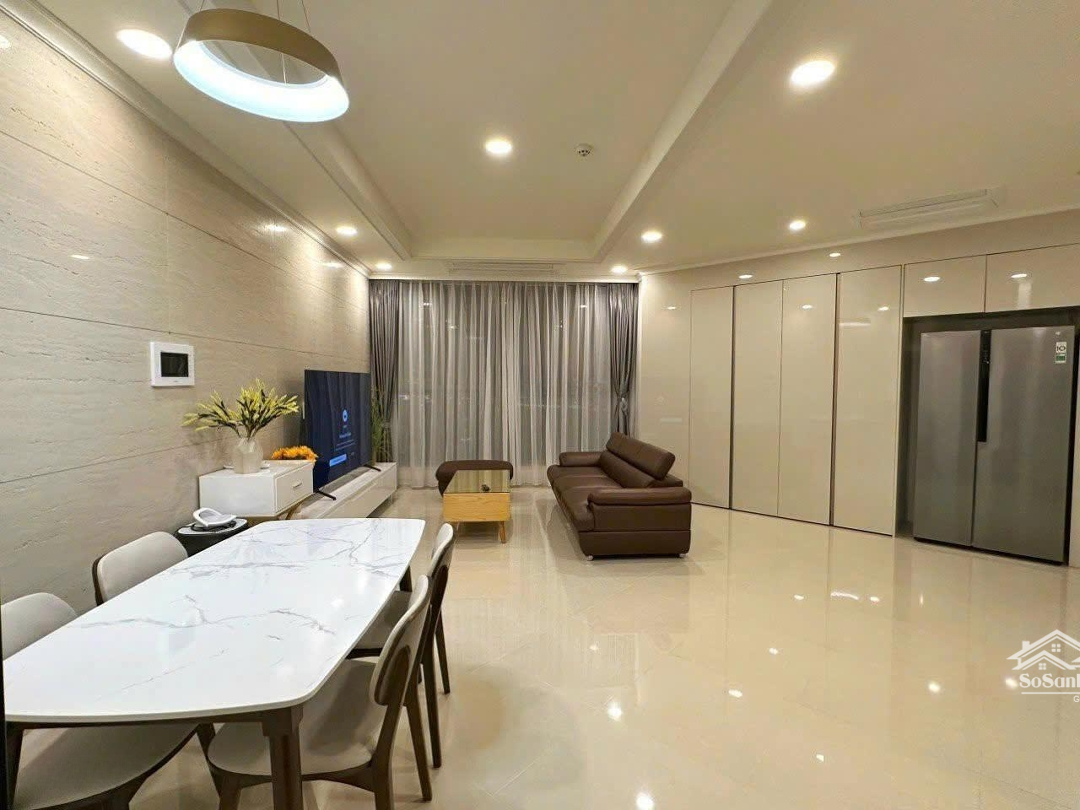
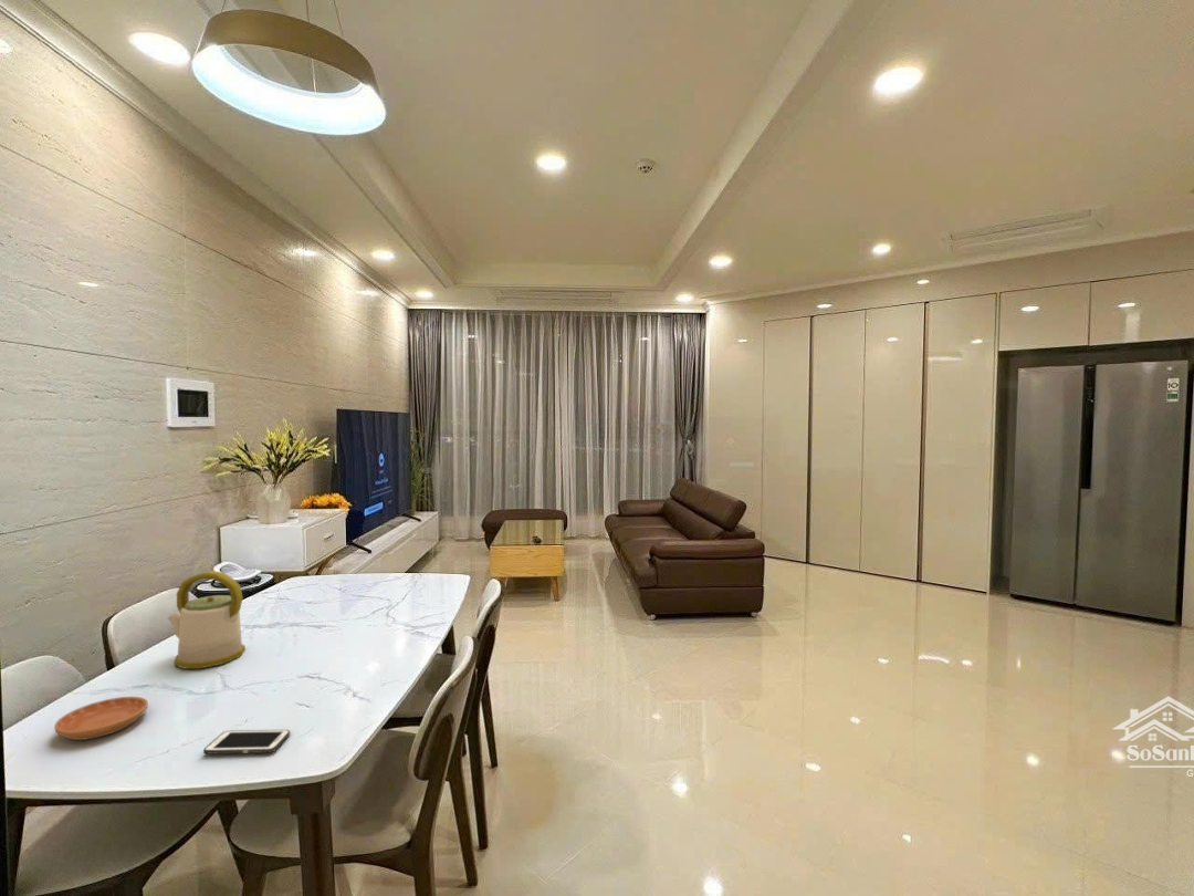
+ kettle [167,570,247,669]
+ cell phone [202,729,291,754]
+ saucer [53,696,149,741]
